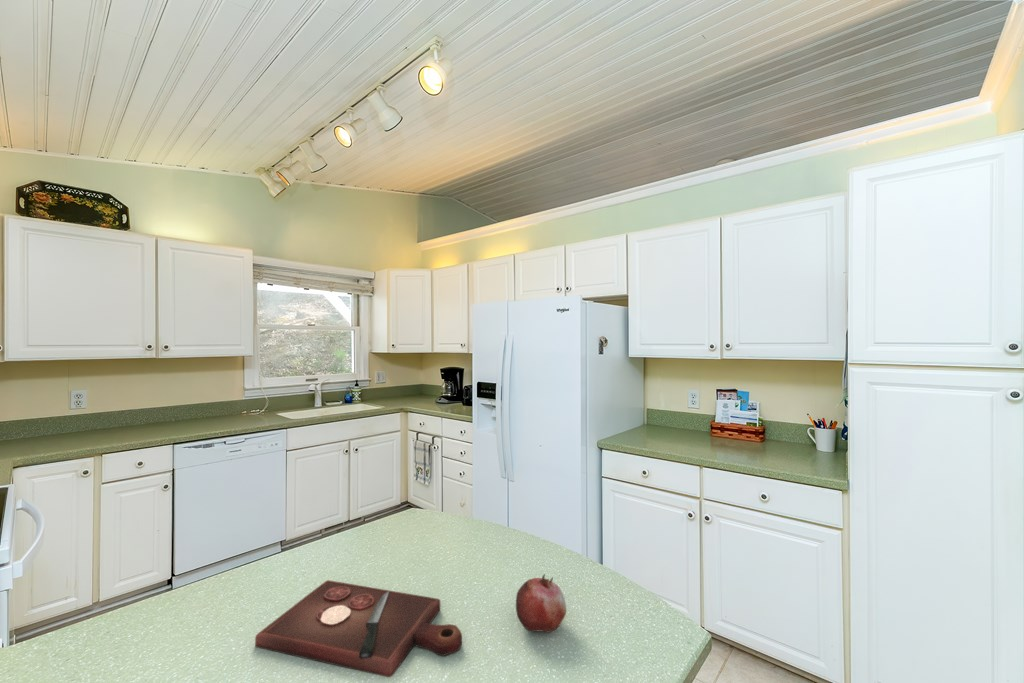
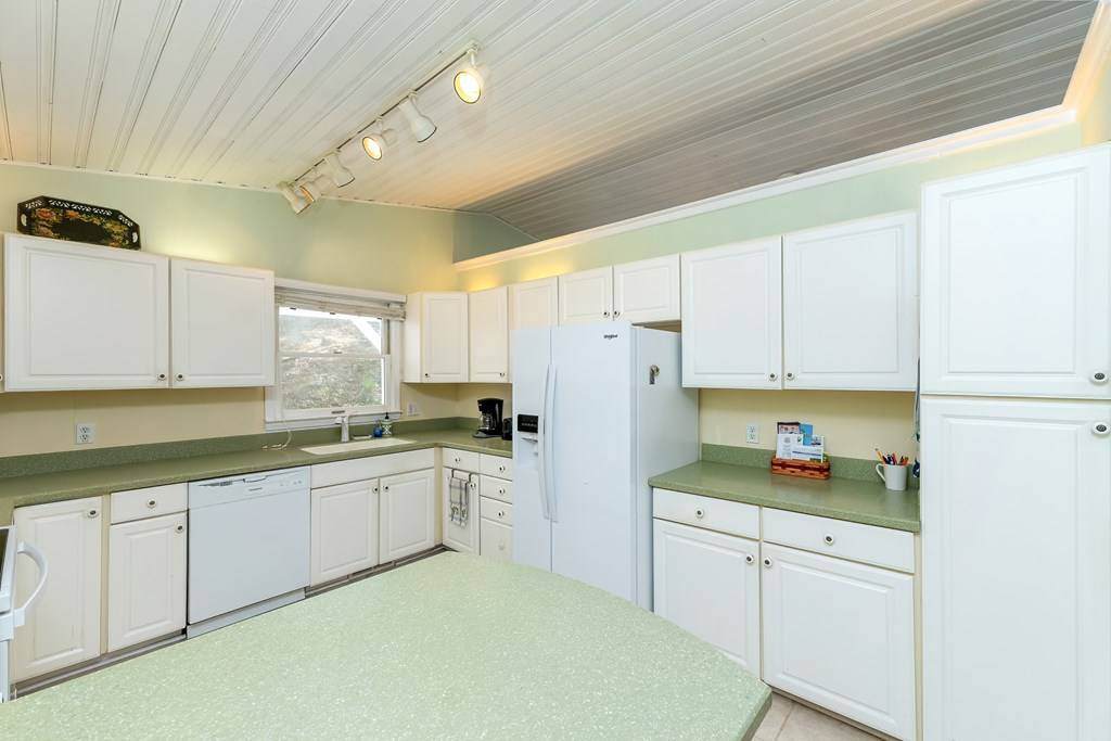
- fruit [515,573,567,634]
- cutting board [254,579,463,678]
